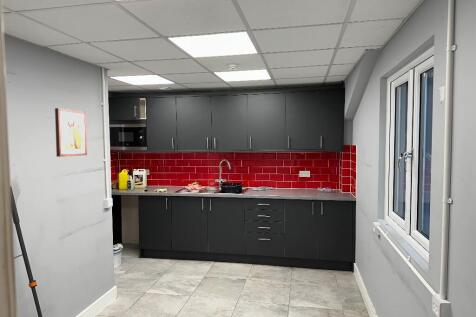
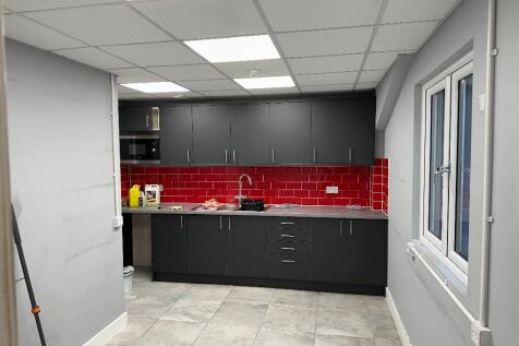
- wall art [54,107,88,158]
